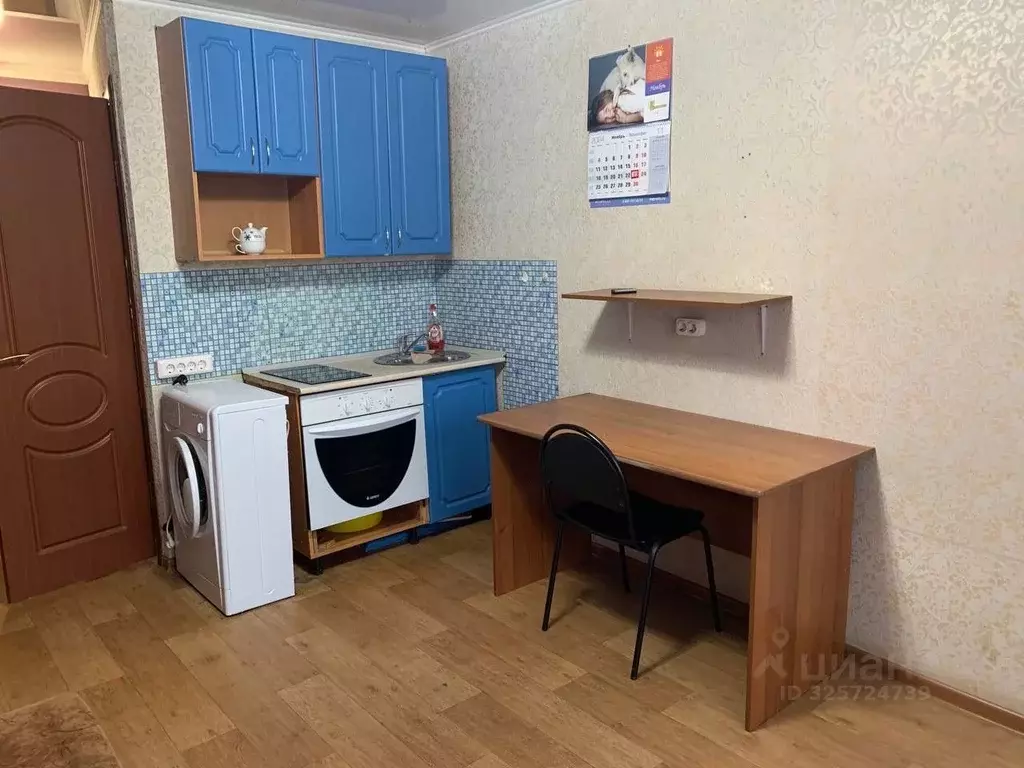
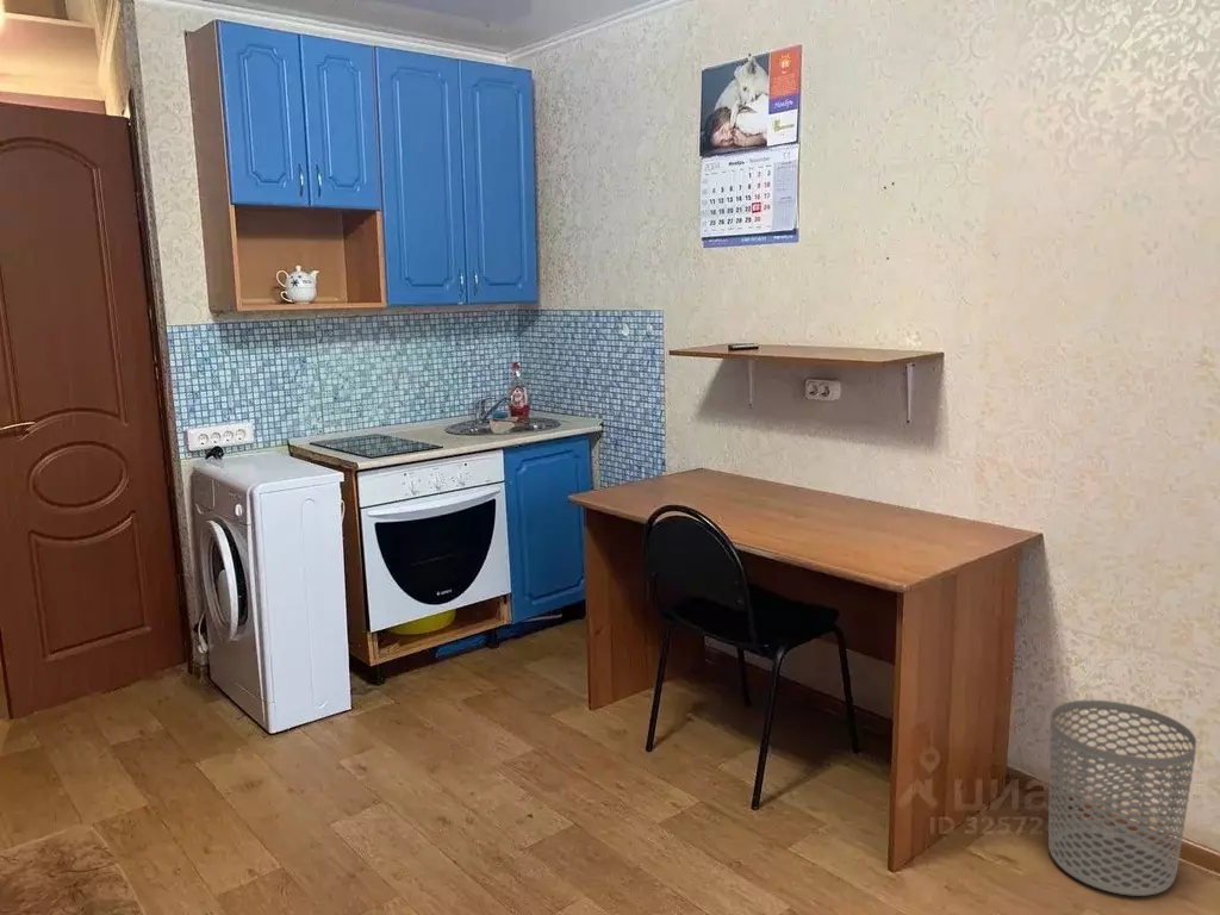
+ waste bin [1047,699,1197,897]
